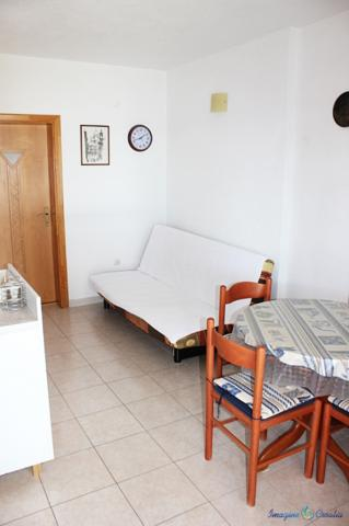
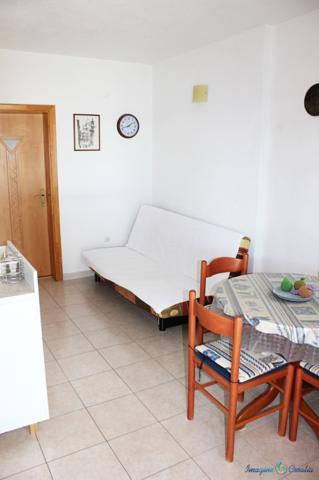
+ fruit bowl [272,276,317,302]
